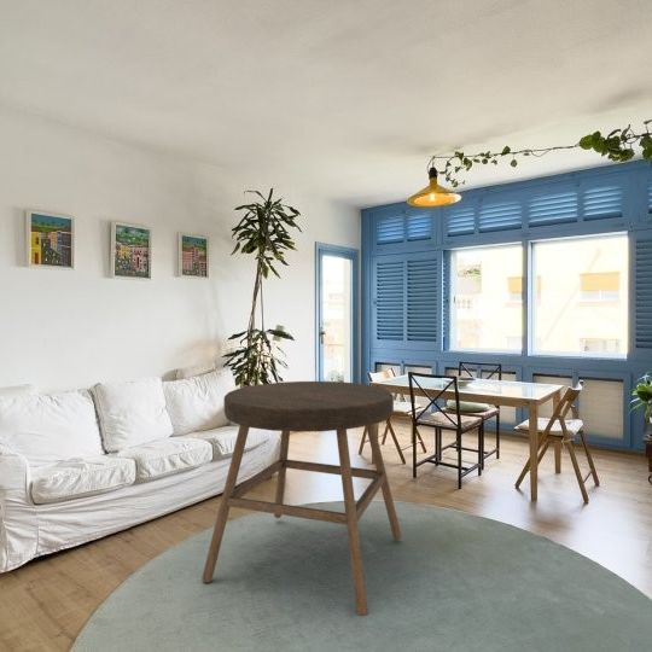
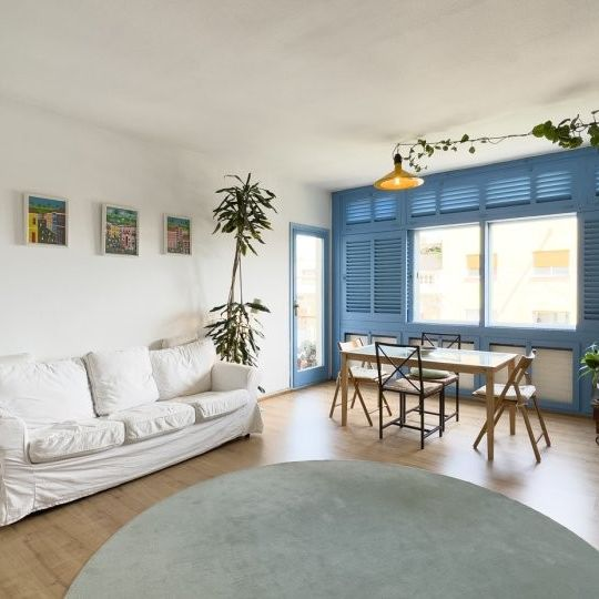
- stool [202,380,402,617]
